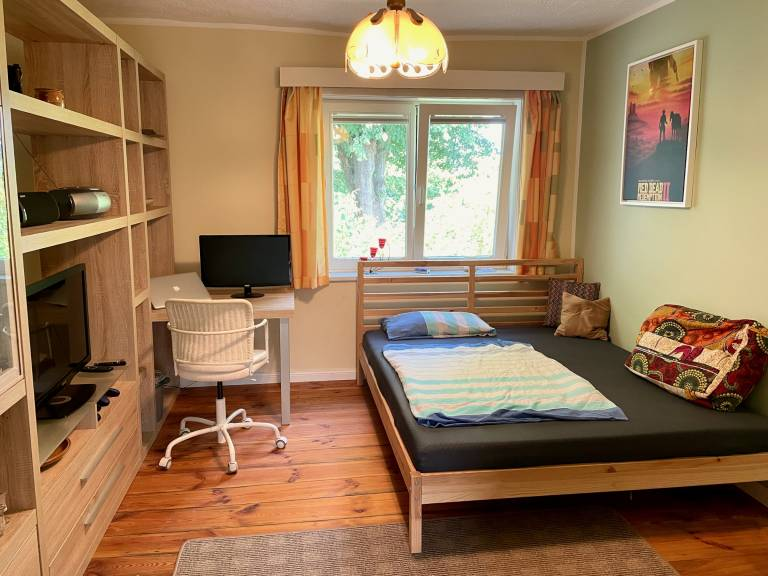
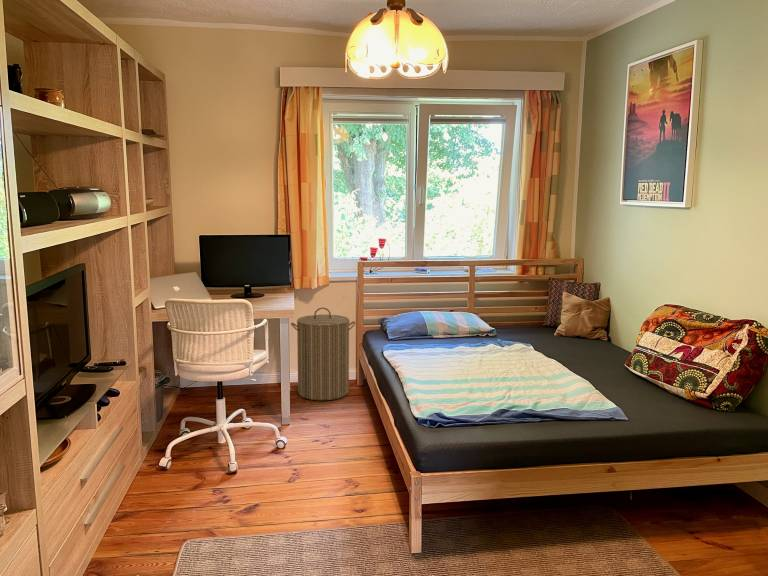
+ laundry hamper [290,307,357,401]
